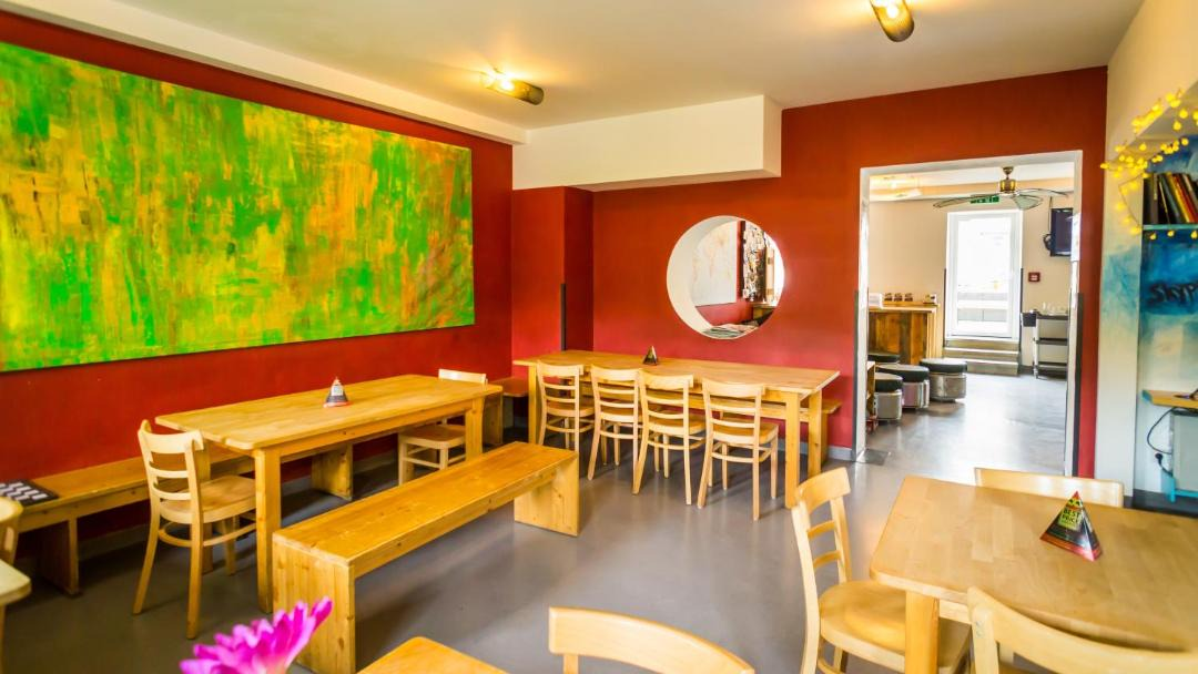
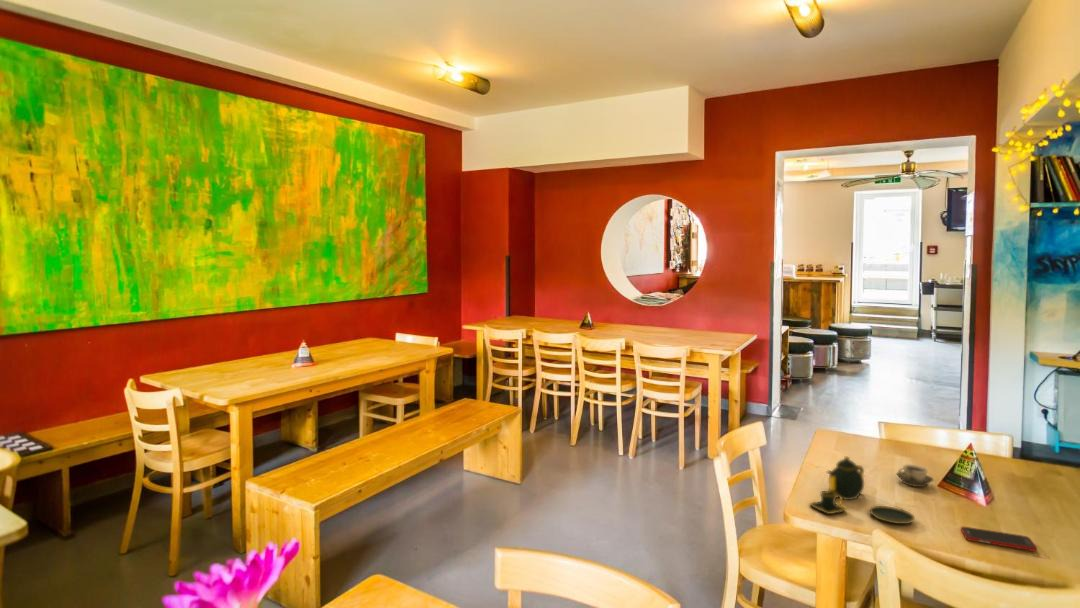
+ cell phone [960,526,1038,552]
+ cup [895,464,935,488]
+ teapot [808,455,916,525]
